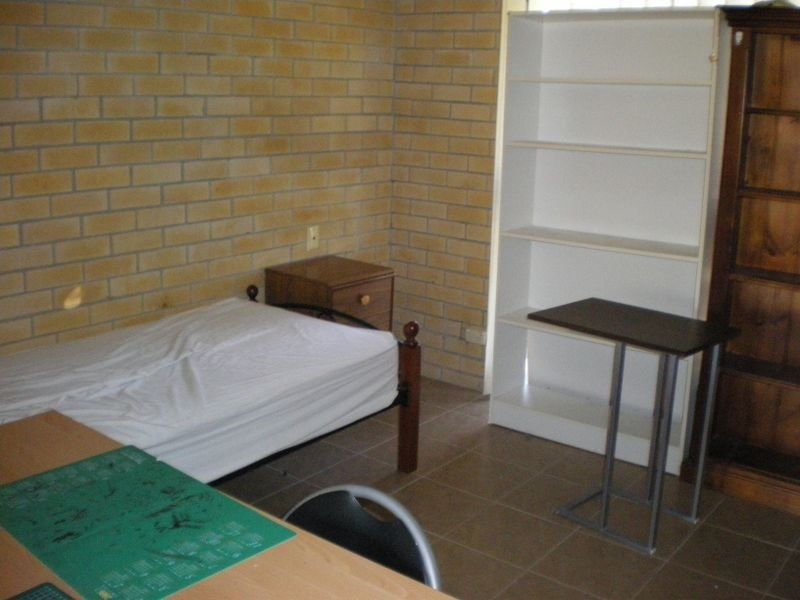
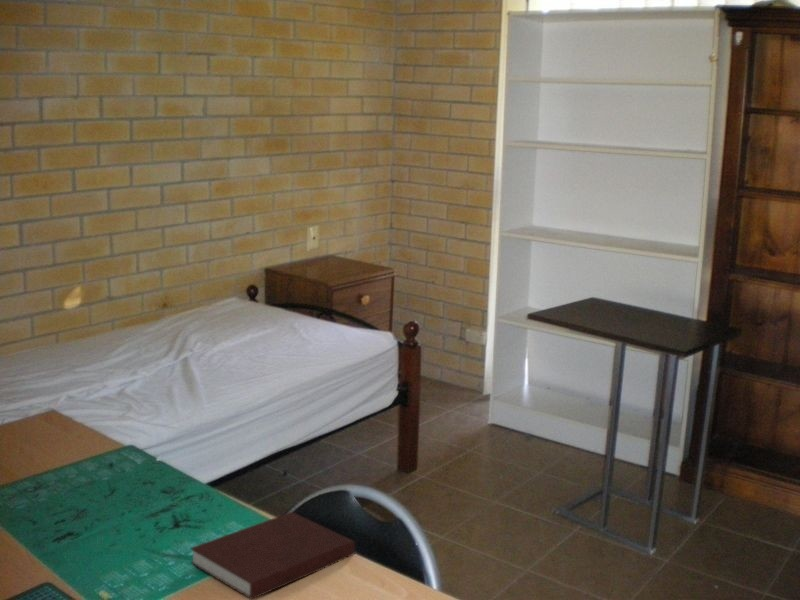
+ notebook [189,511,356,600]
